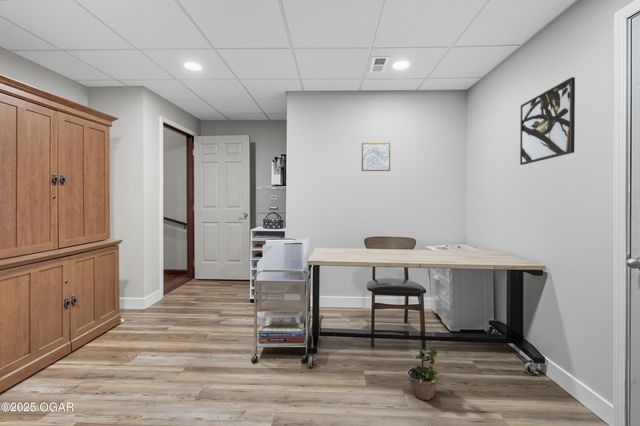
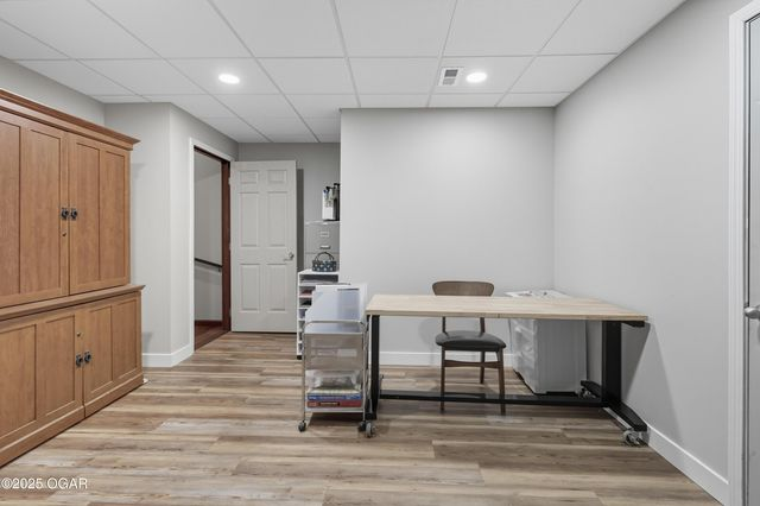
- potted plant [406,338,440,401]
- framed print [519,76,576,166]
- wall art [361,142,391,172]
